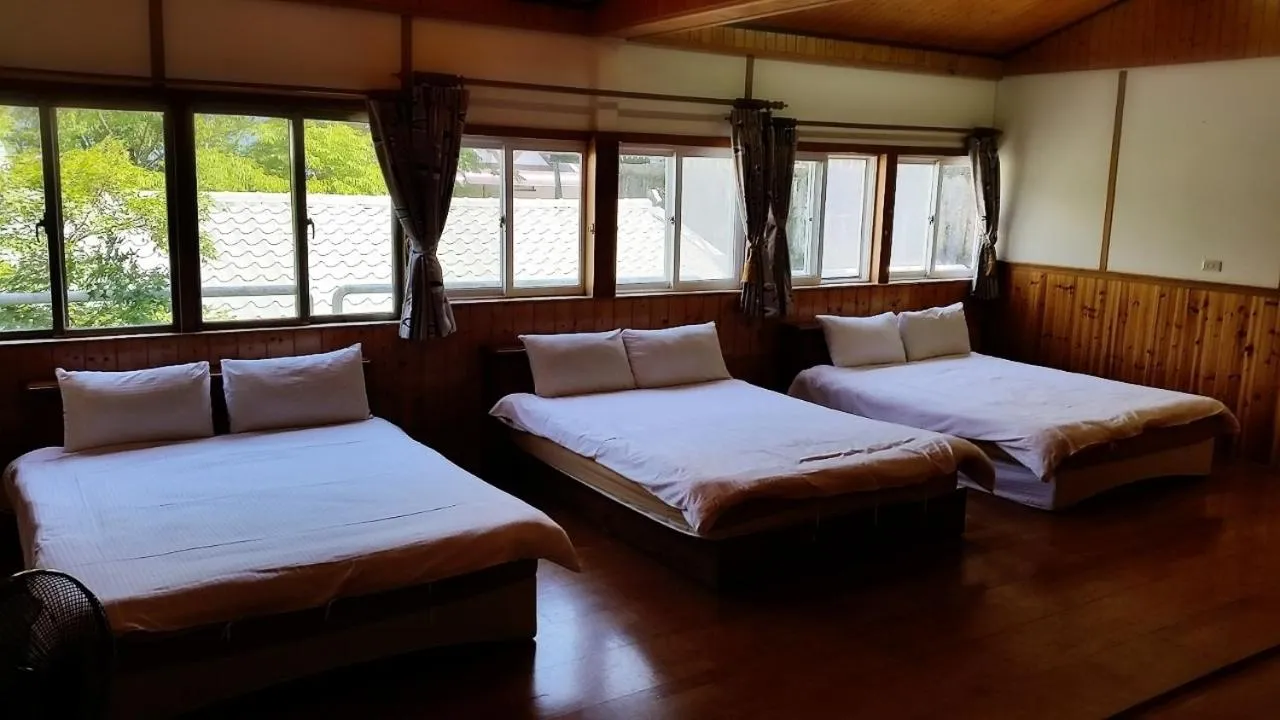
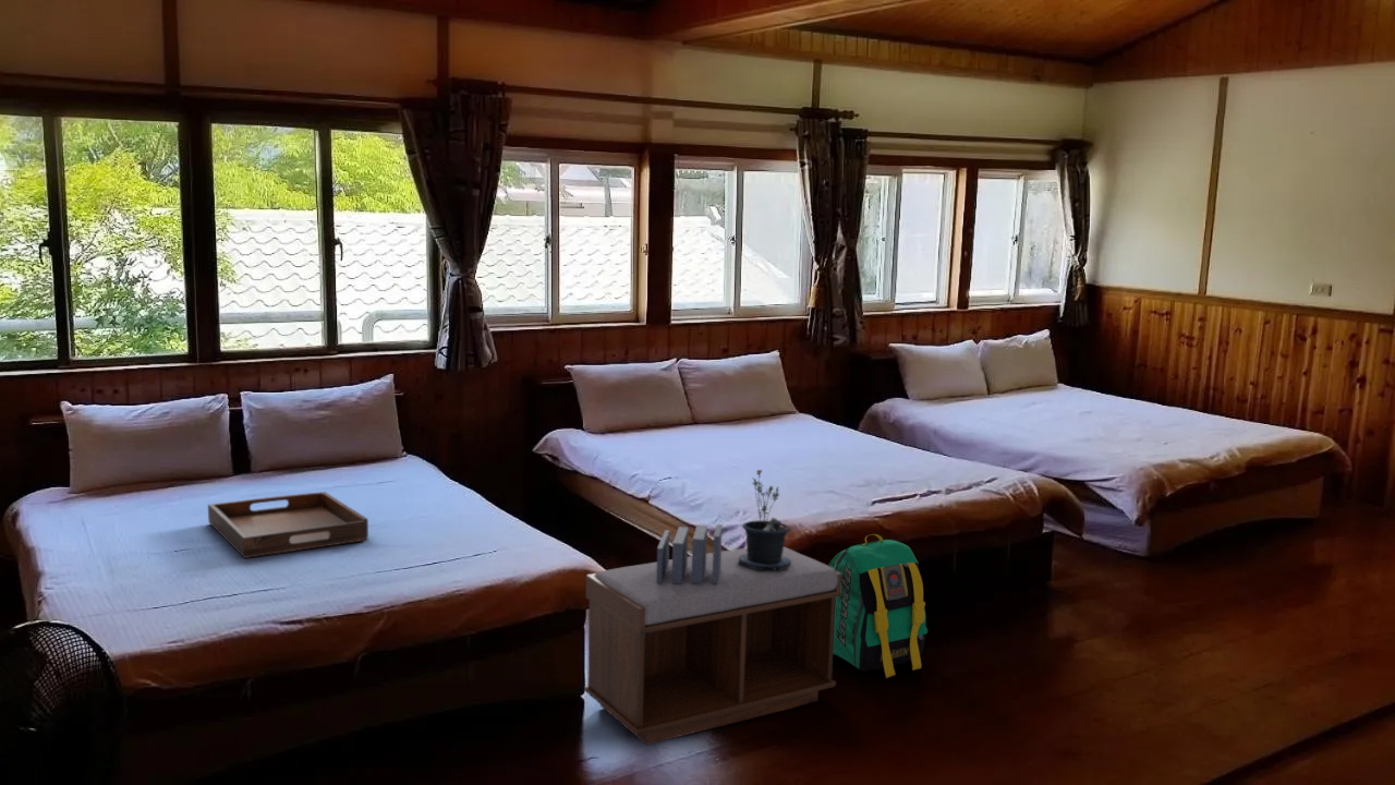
+ serving tray [207,491,369,559]
+ backpack [827,533,929,679]
+ books [656,523,724,584]
+ potted plant [738,469,791,572]
+ bench [583,546,841,746]
